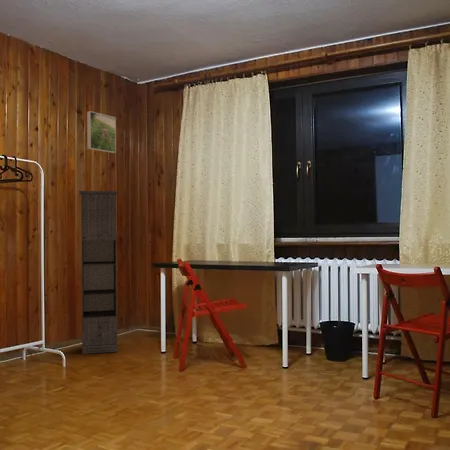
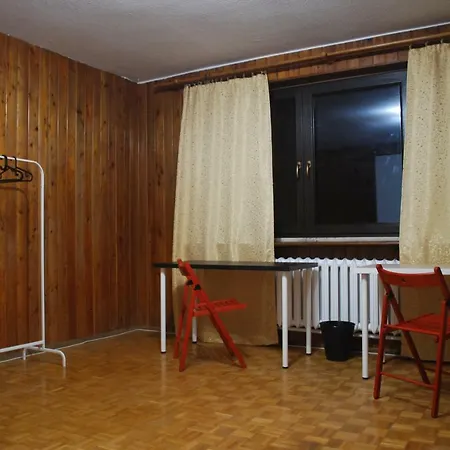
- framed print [86,110,117,154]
- storage cabinet [78,190,119,355]
